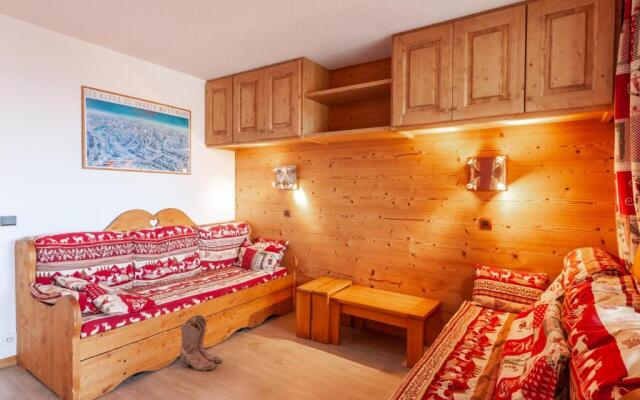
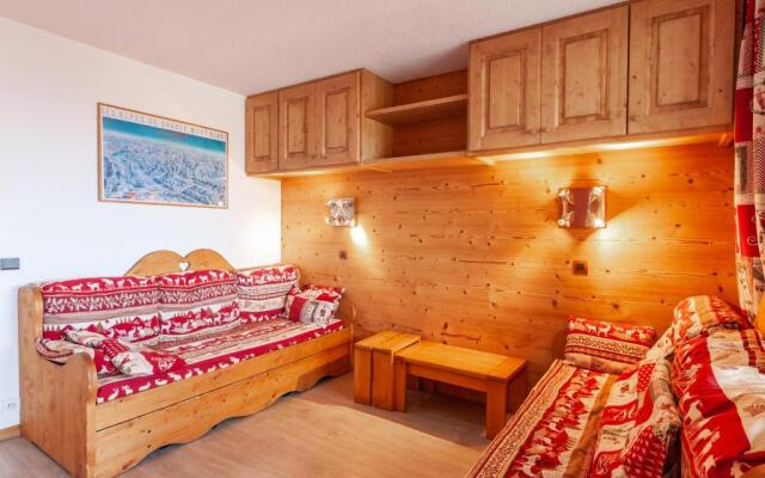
- boots [179,313,222,372]
